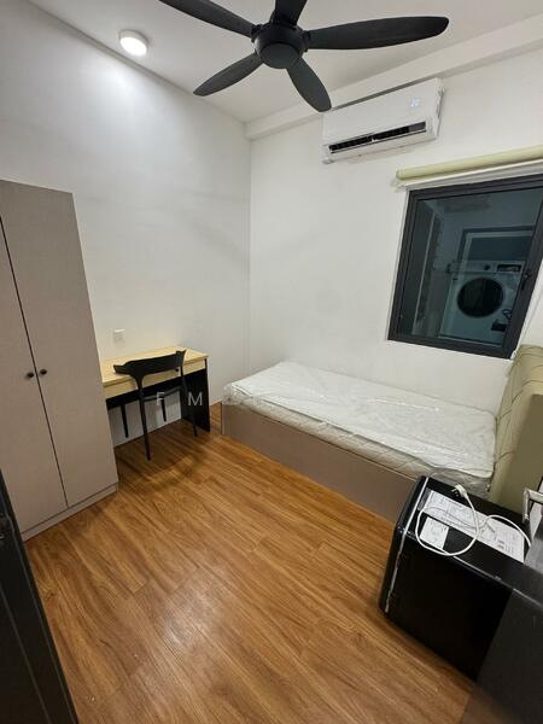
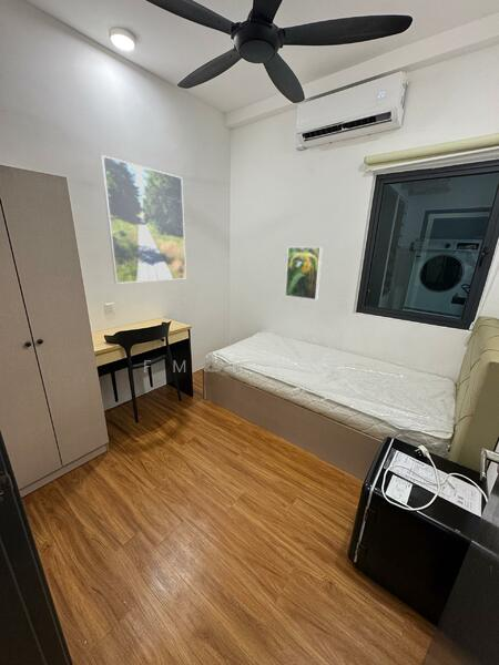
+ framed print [284,246,324,301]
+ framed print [100,154,187,285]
